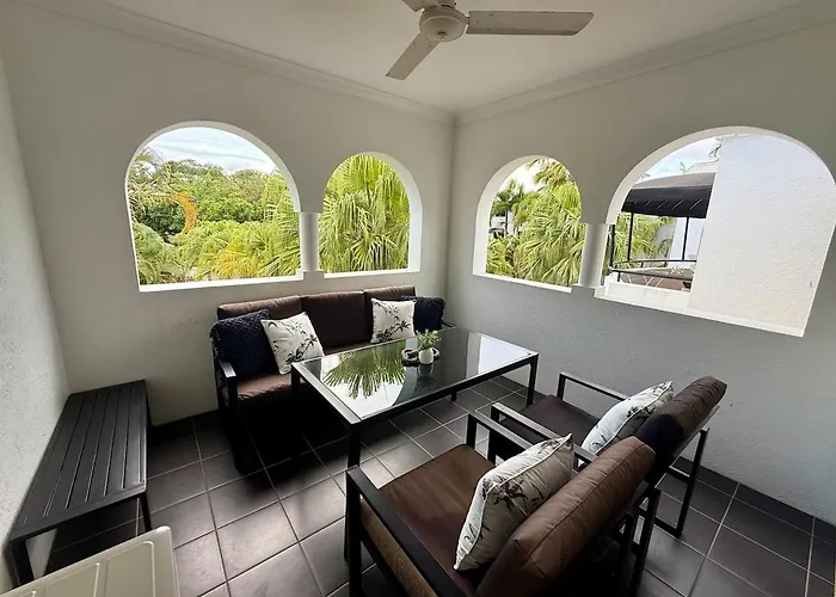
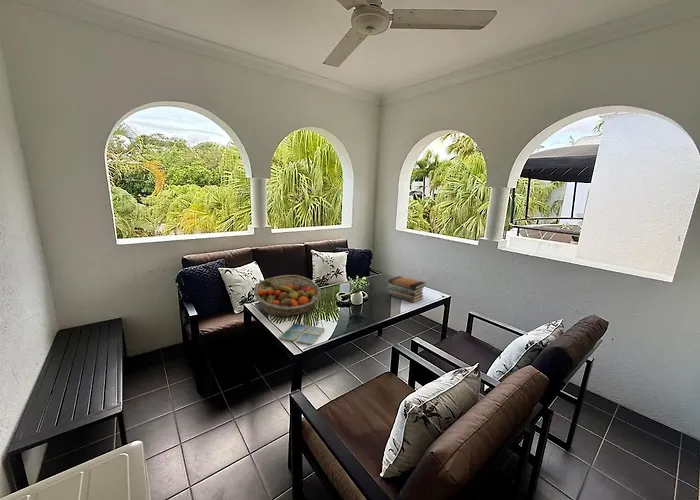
+ fruit basket [253,274,322,318]
+ book stack [387,275,426,304]
+ drink coaster [278,323,326,346]
